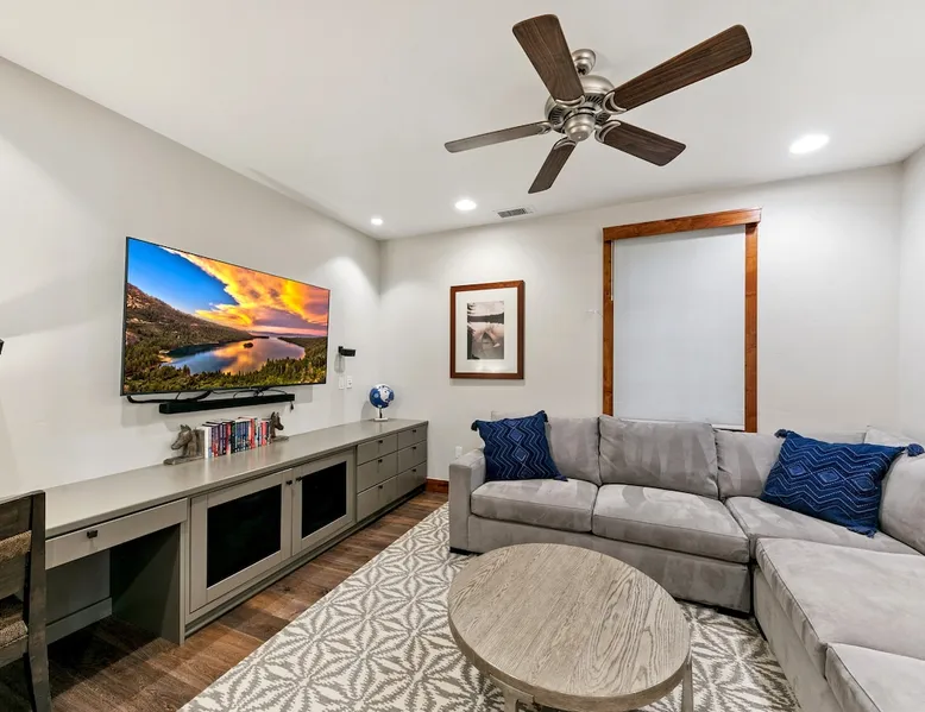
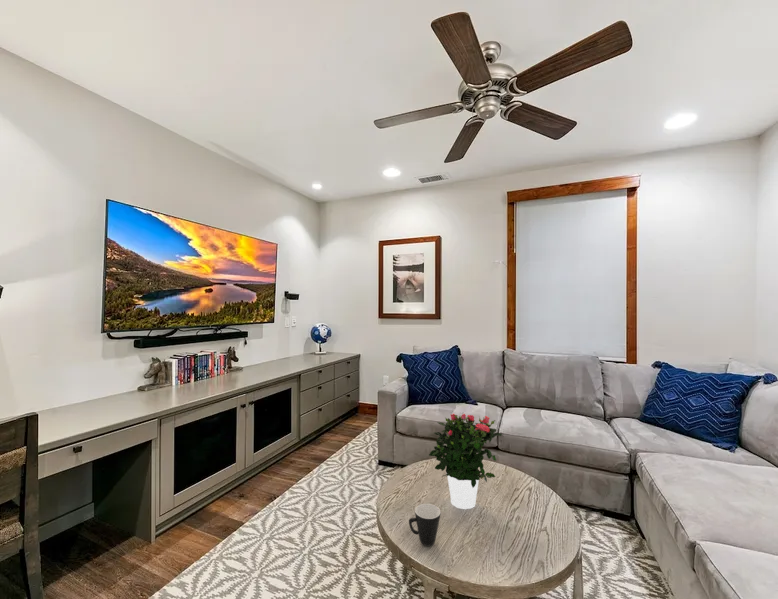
+ potted flower [428,413,503,510]
+ mug [408,503,441,547]
